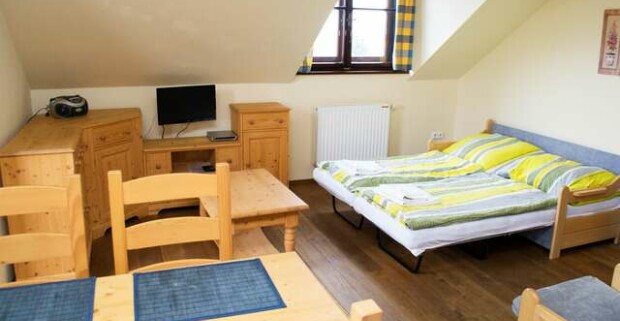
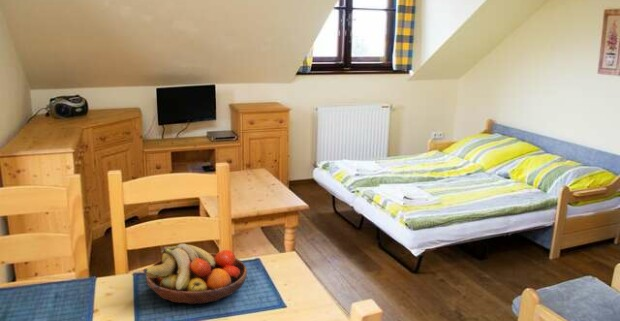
+ fruit bowl [142,243,248,305]
